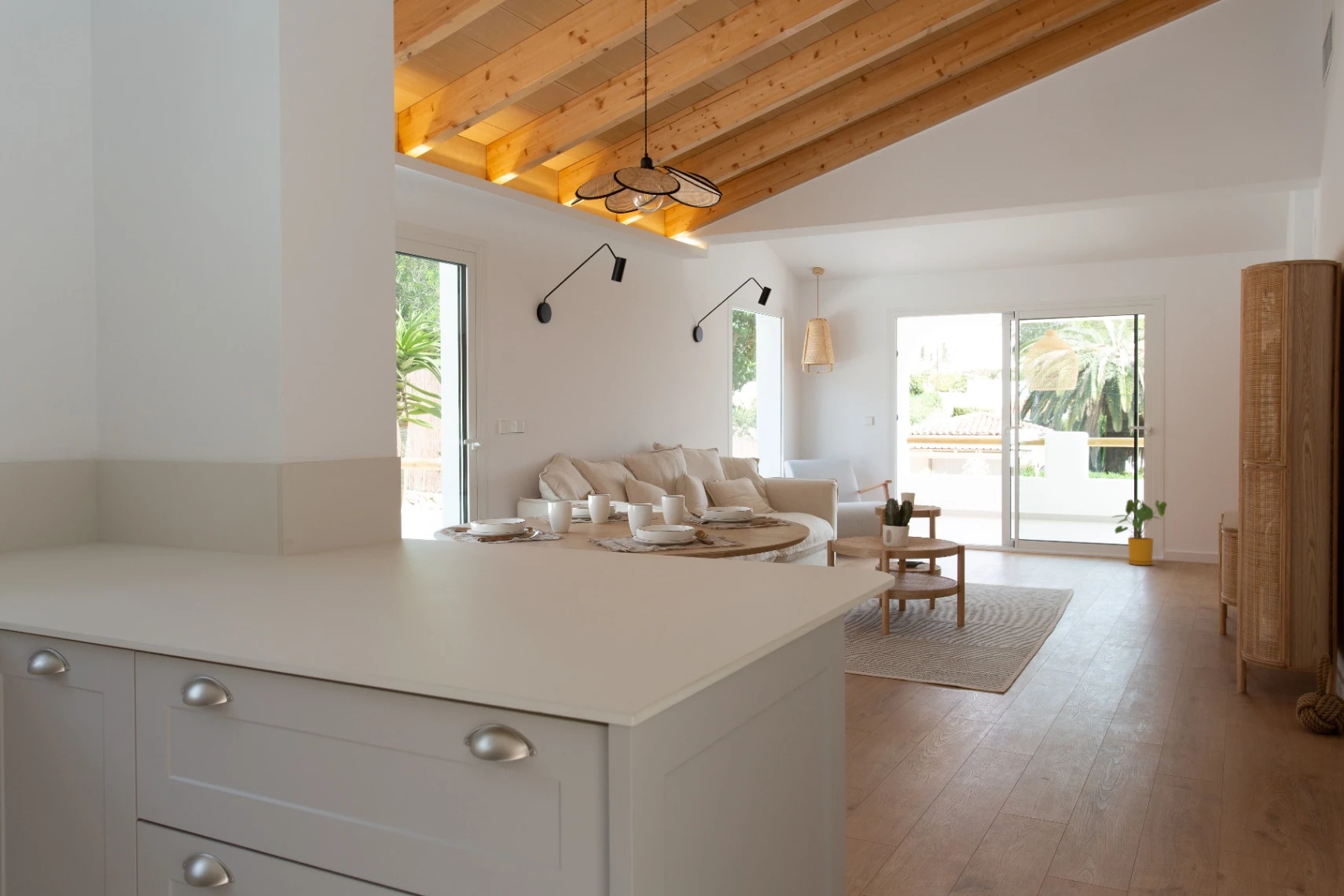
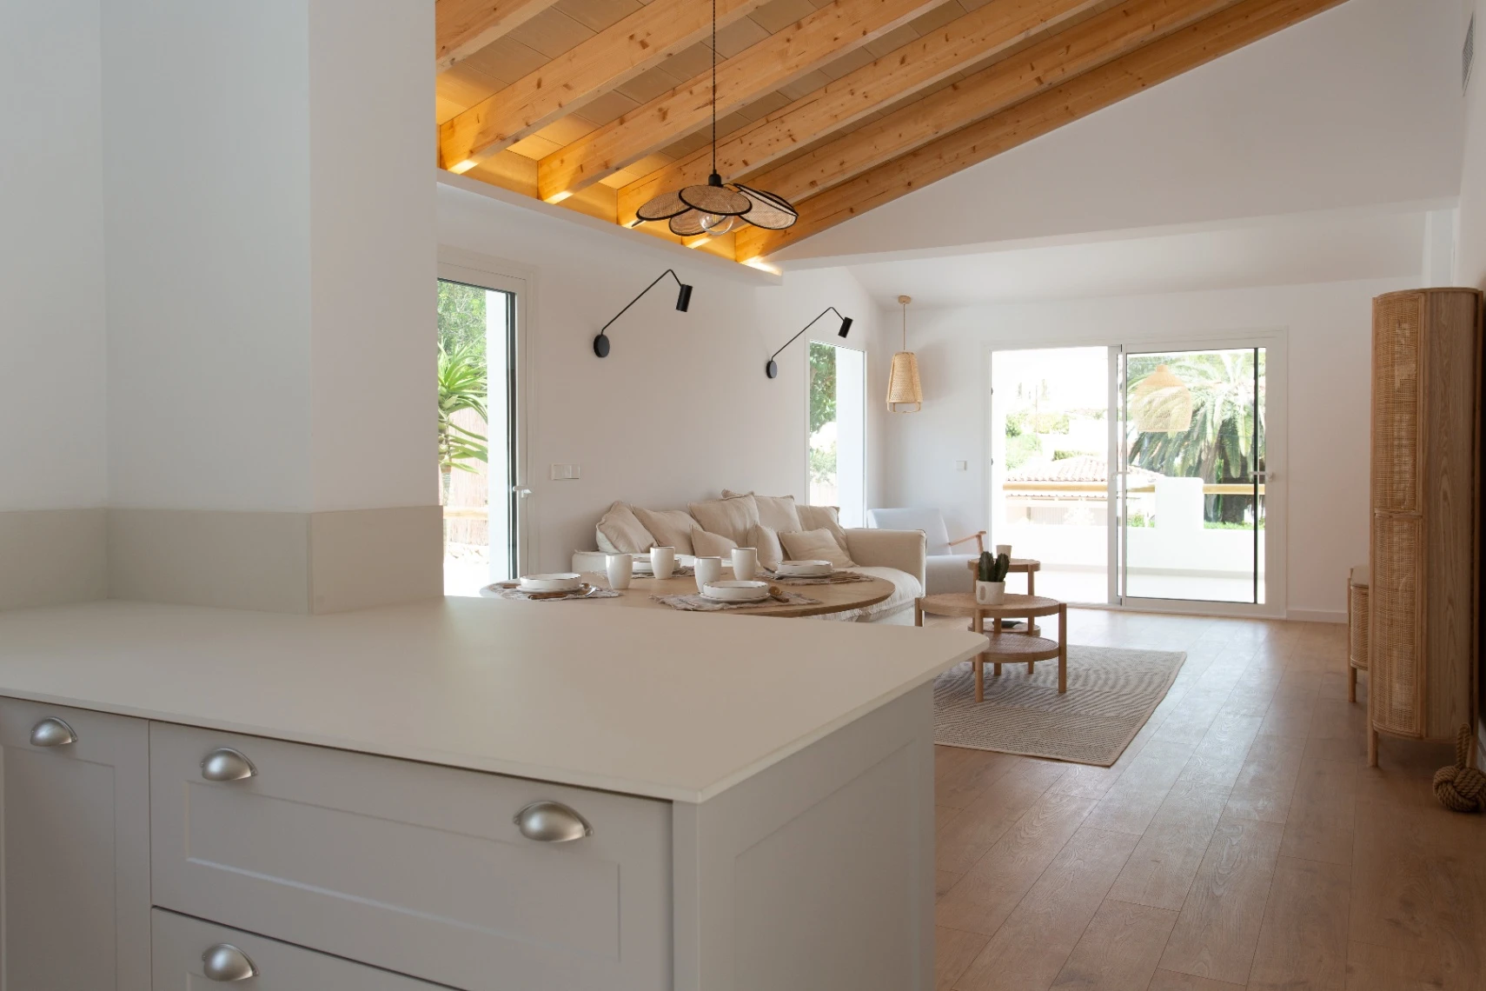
- house plant [1112,498,1168,566]
